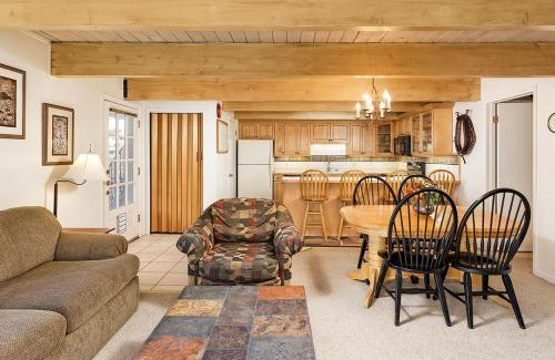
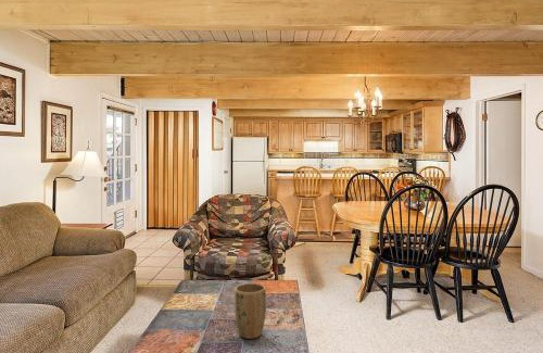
+ plant pot [233,282,267,340]
